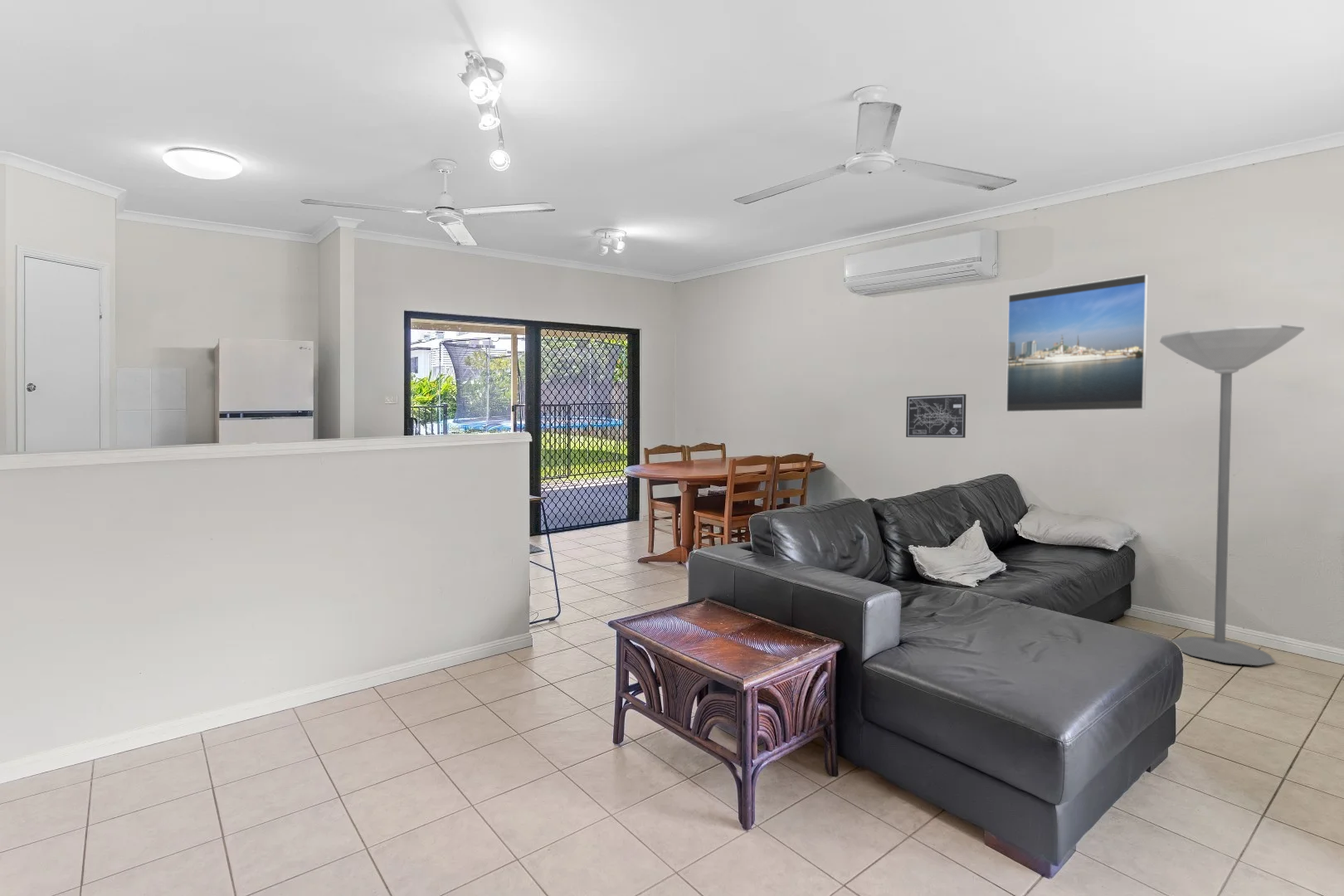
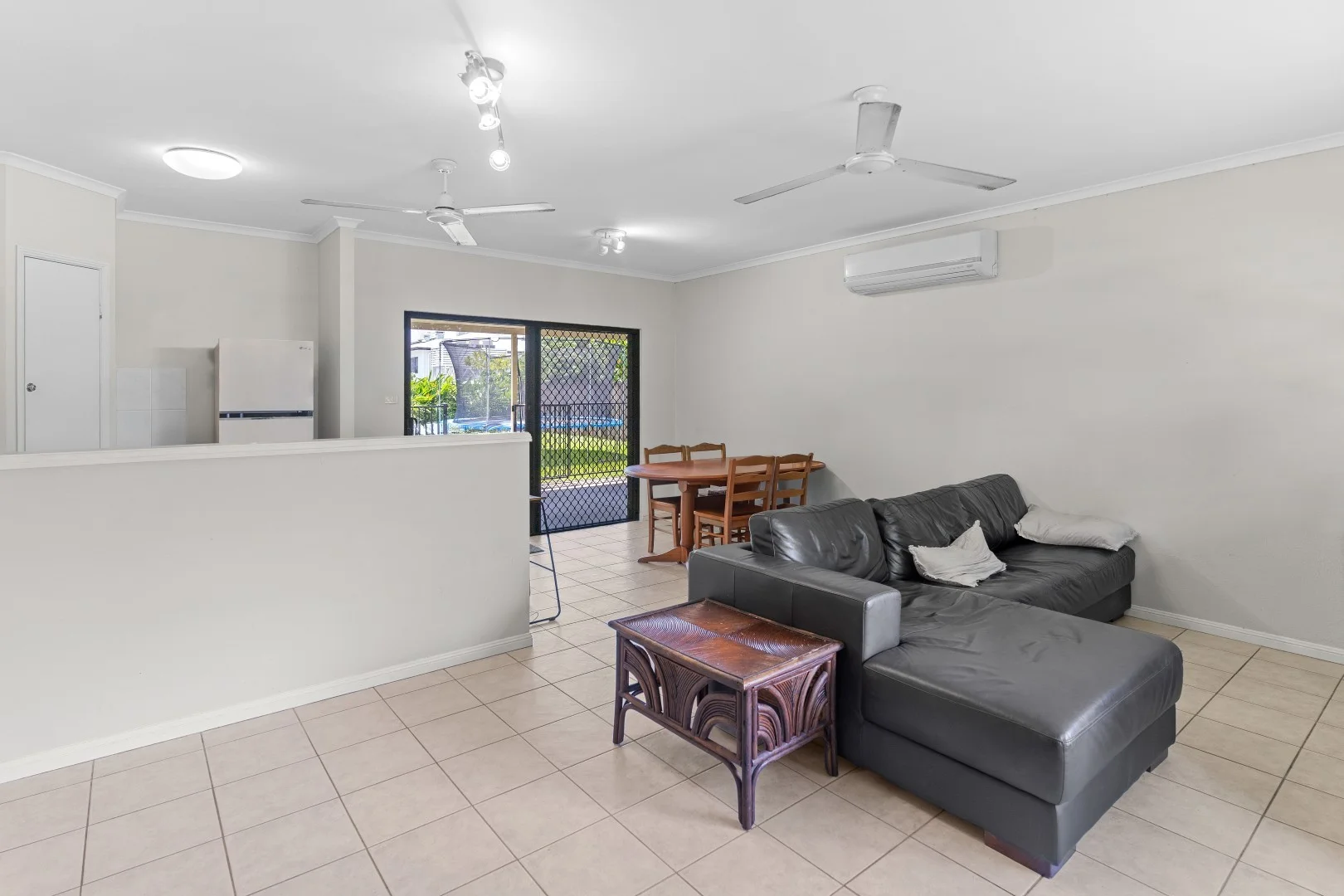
- wall art [905,393,967,439]
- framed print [1006,273,1149,413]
- floor lamp [1159,324,1306,666]
